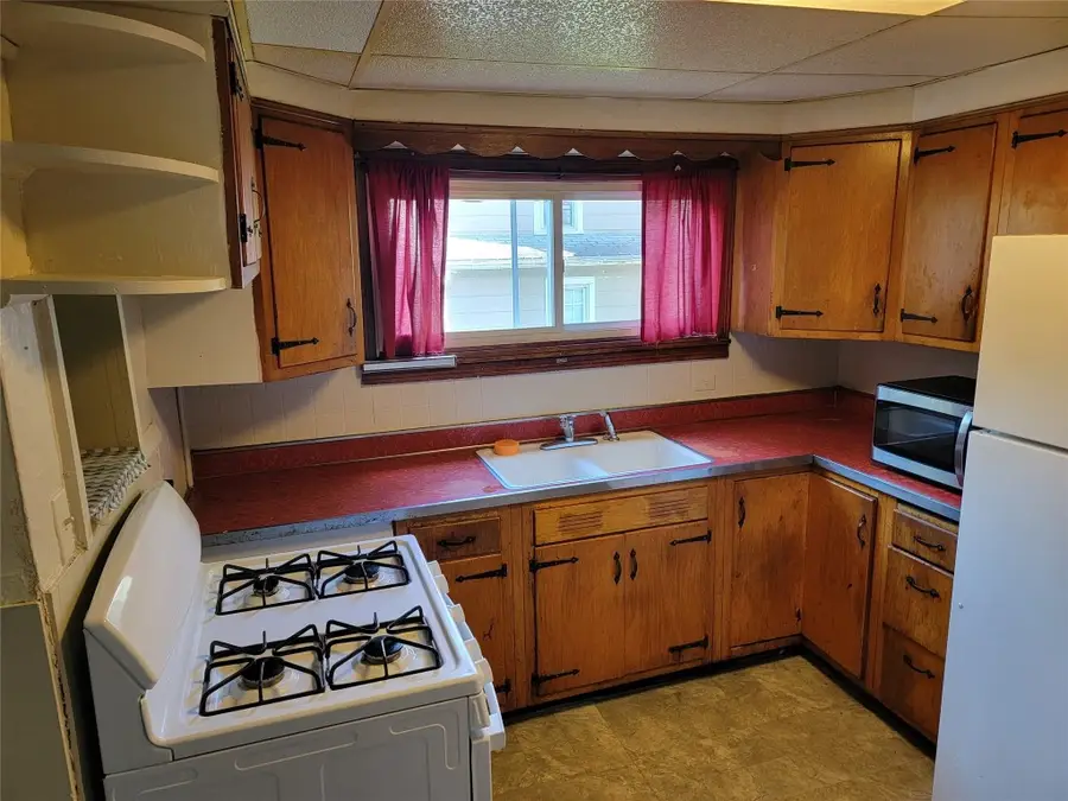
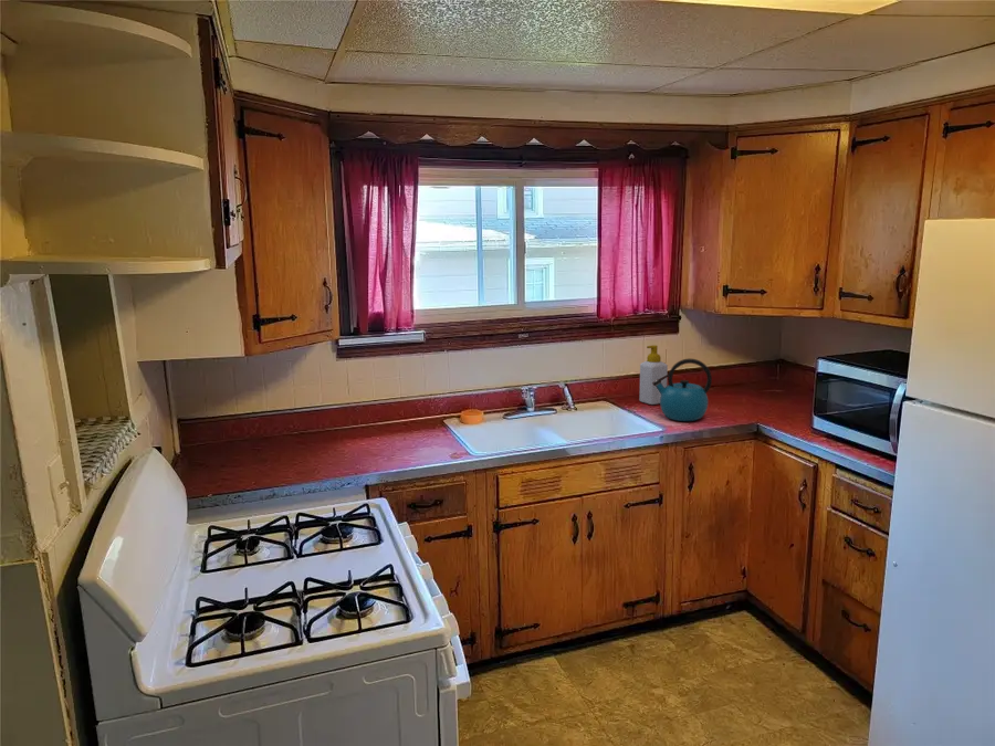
+ kettle [652,358,713,422]
+ soap bottle [638,344,669,406]
